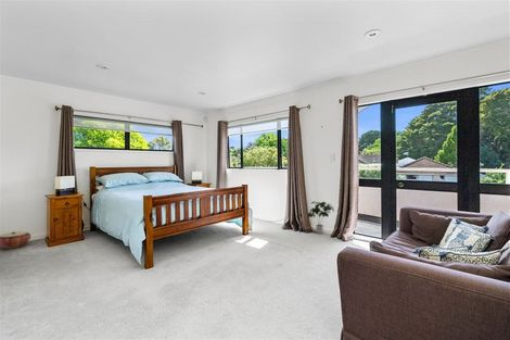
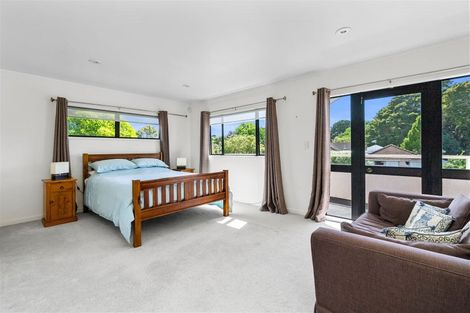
- woven basket [0,230,31,250]
- potted plant [307,201,335,235]
